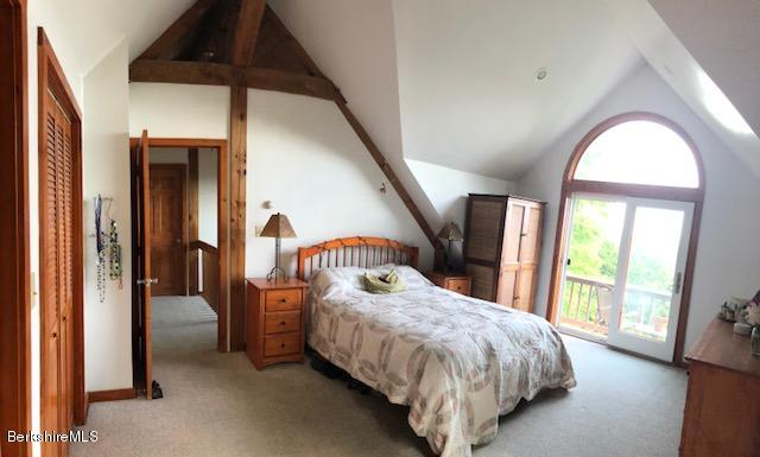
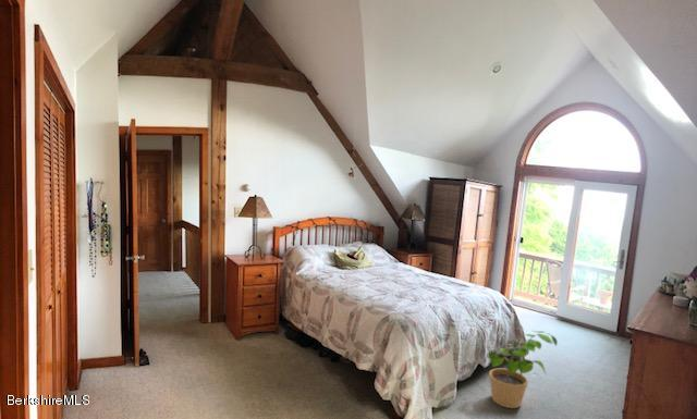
+ potted plant [487,330,559,409]
